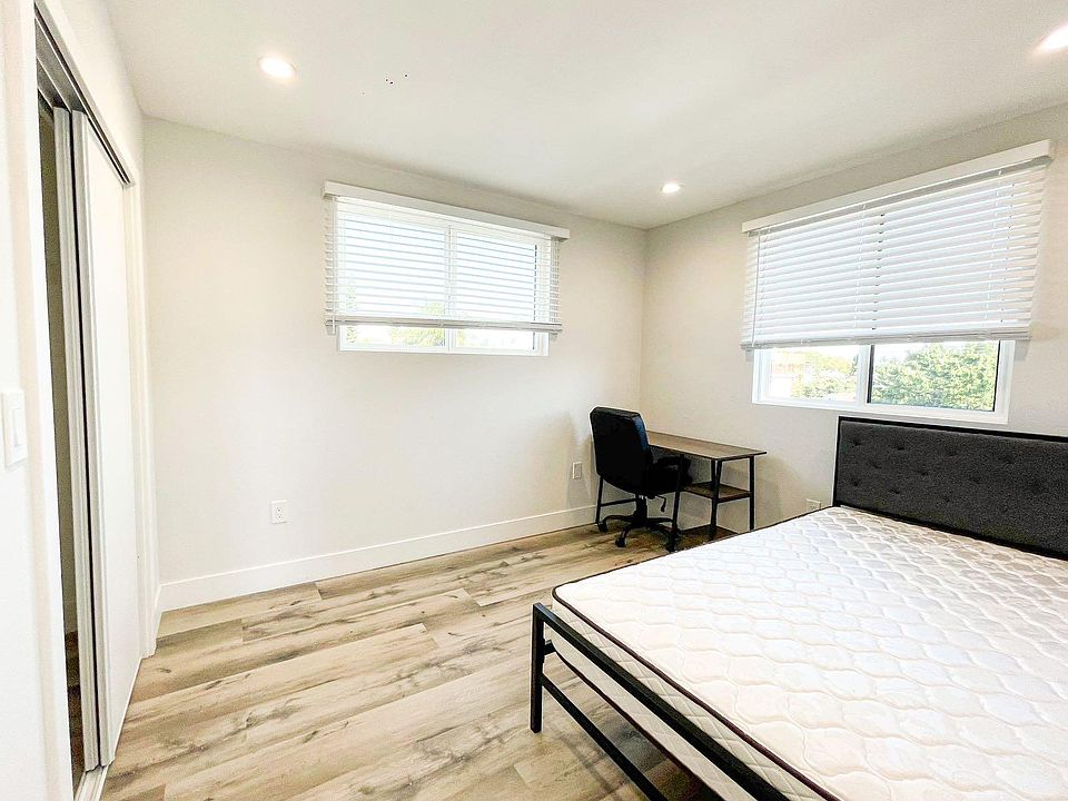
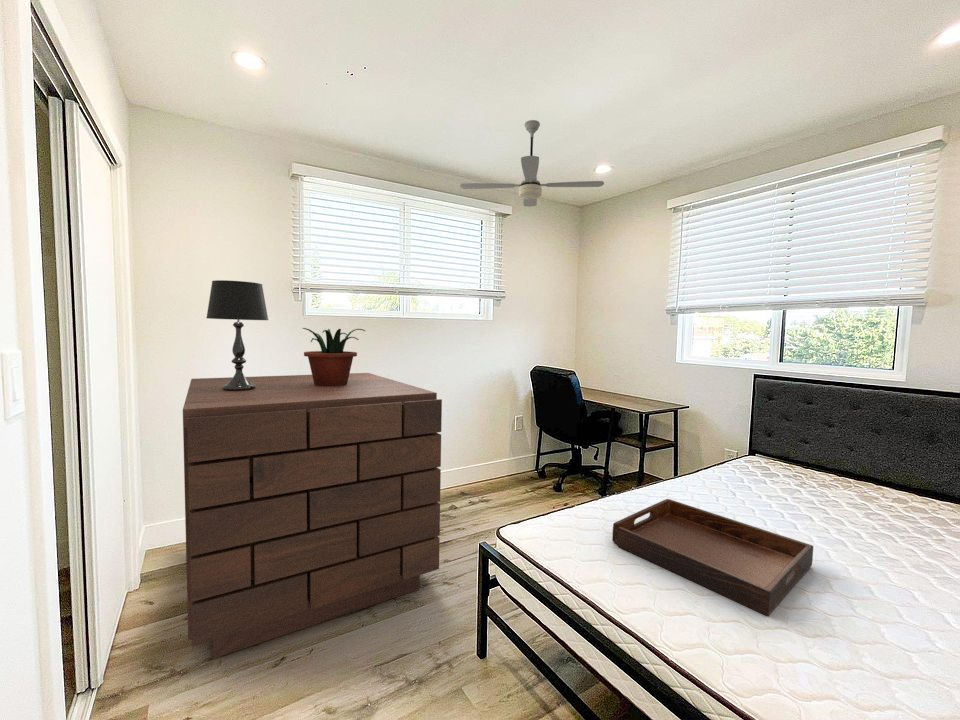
+ ceiling fan [459,119,605,208]
+ serving tray [611,498,814,617]
+ dresser [182,372,443,659]
+ potted plant [302,327,366,386]
+ table lamp [206,279,269,391]
